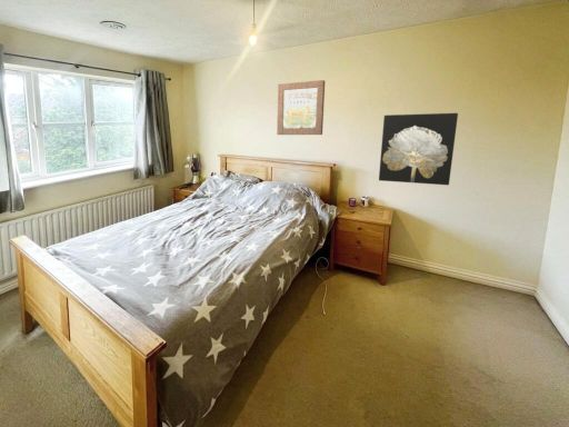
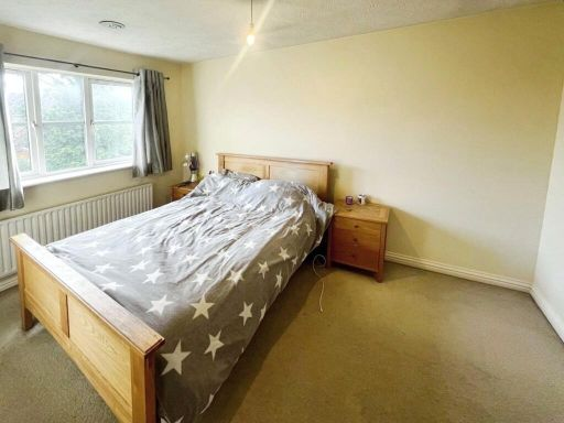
- wall art [276,79,326,136]
- wall art [378,112,459,186]
